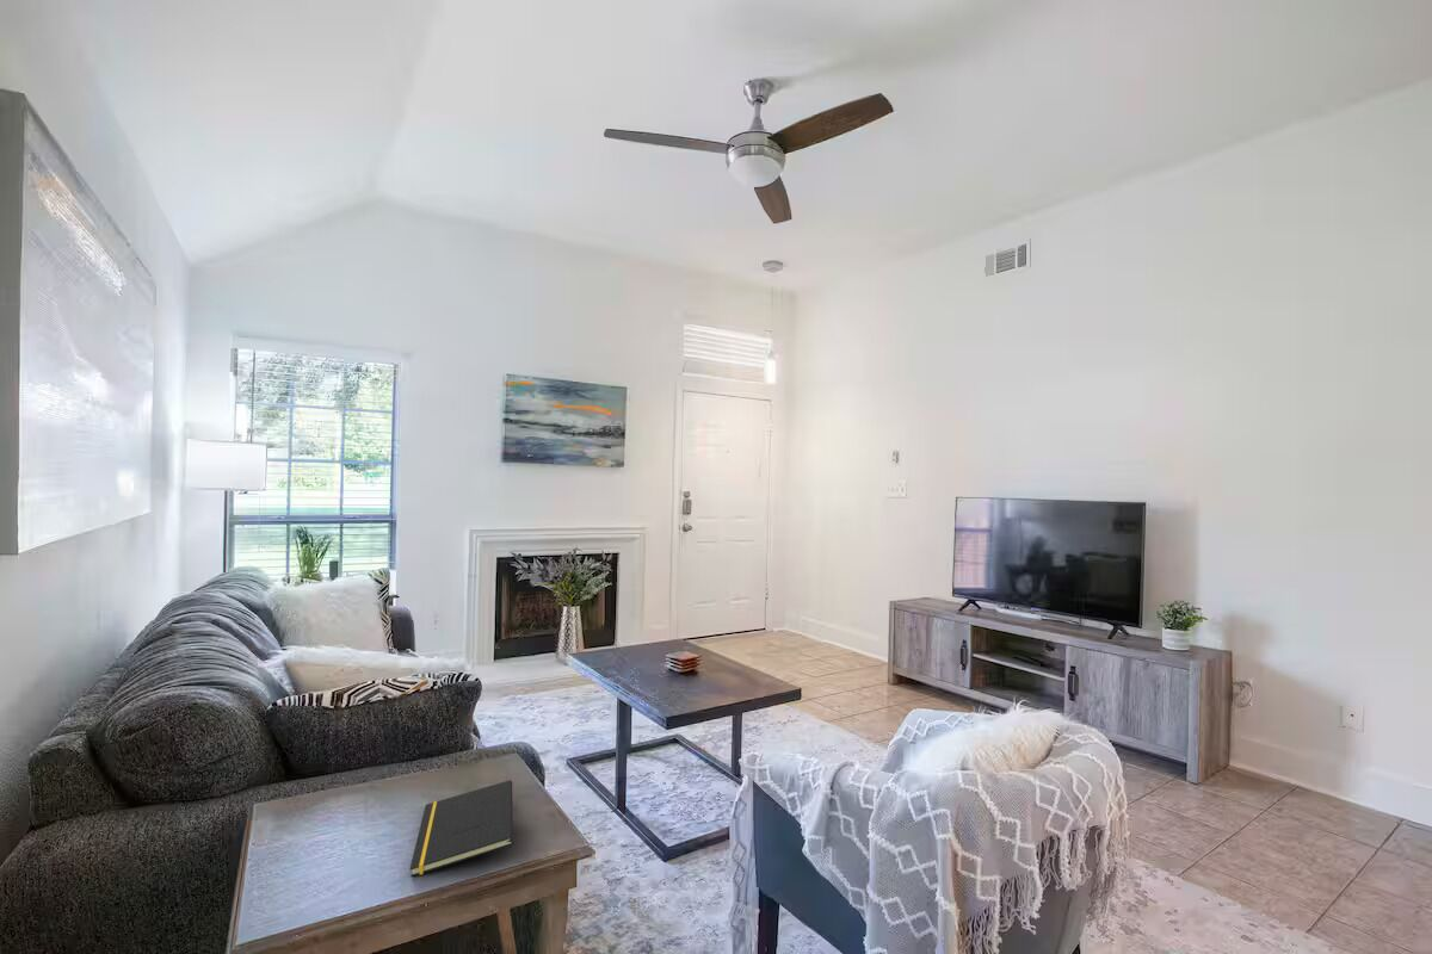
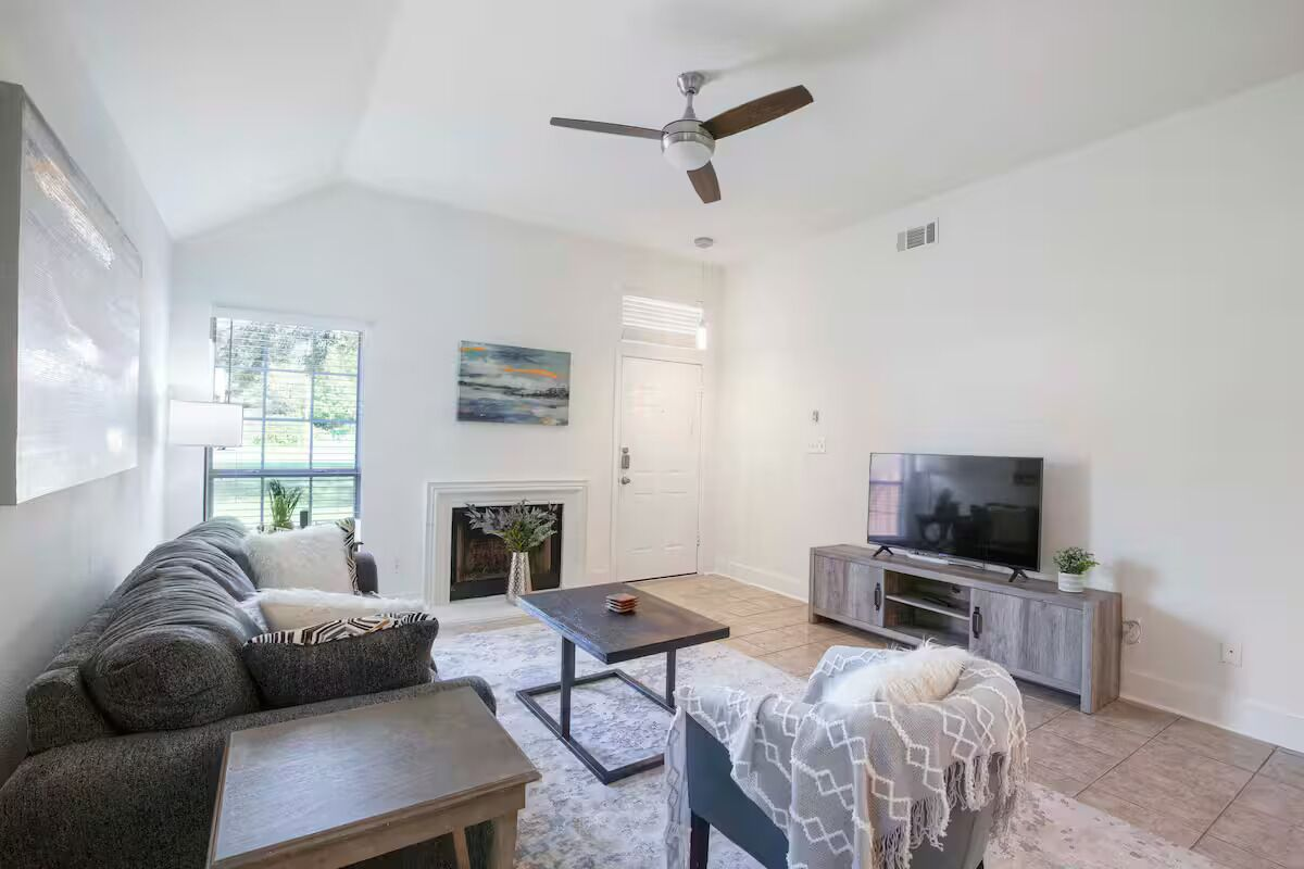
- notepad [409,779,514,878]
